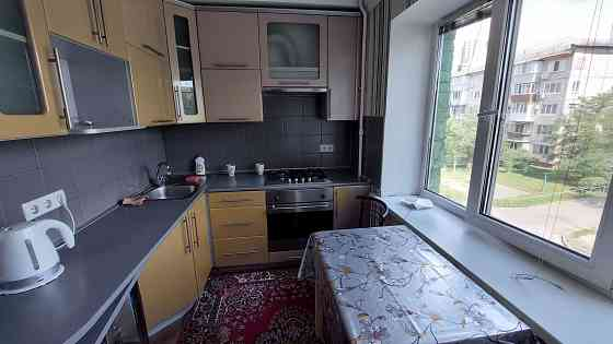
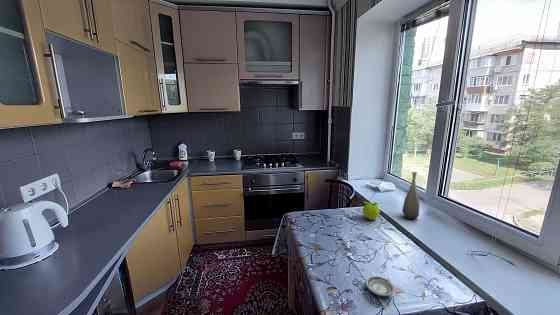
+ fruit [362,201,381,221]
+ saucer [365,275,396,297]
+ bottle [401,171,421,220]
